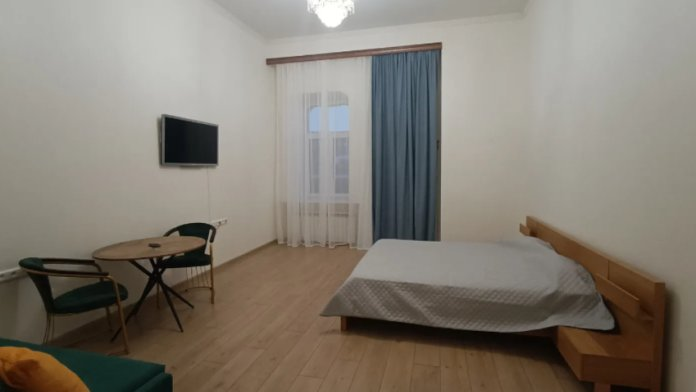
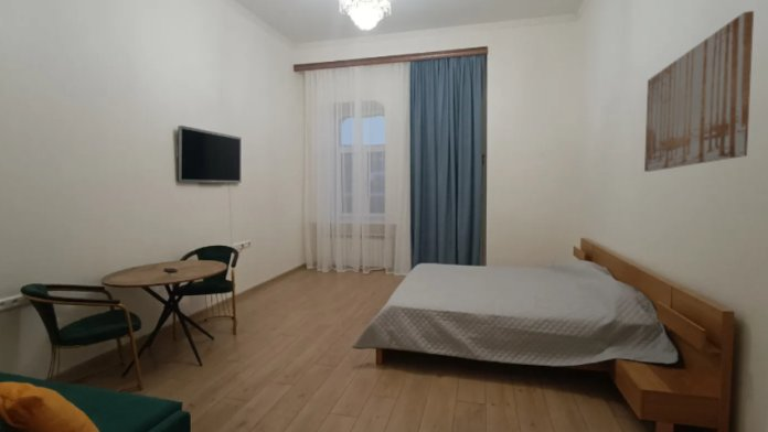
+ wall art [643,10,755,173]
